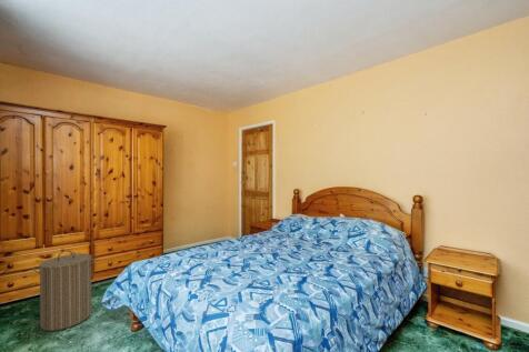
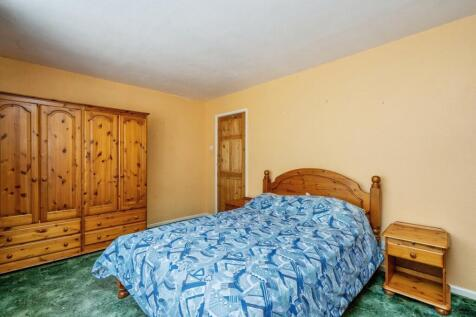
- laundry hamper [32,250,98,332]
